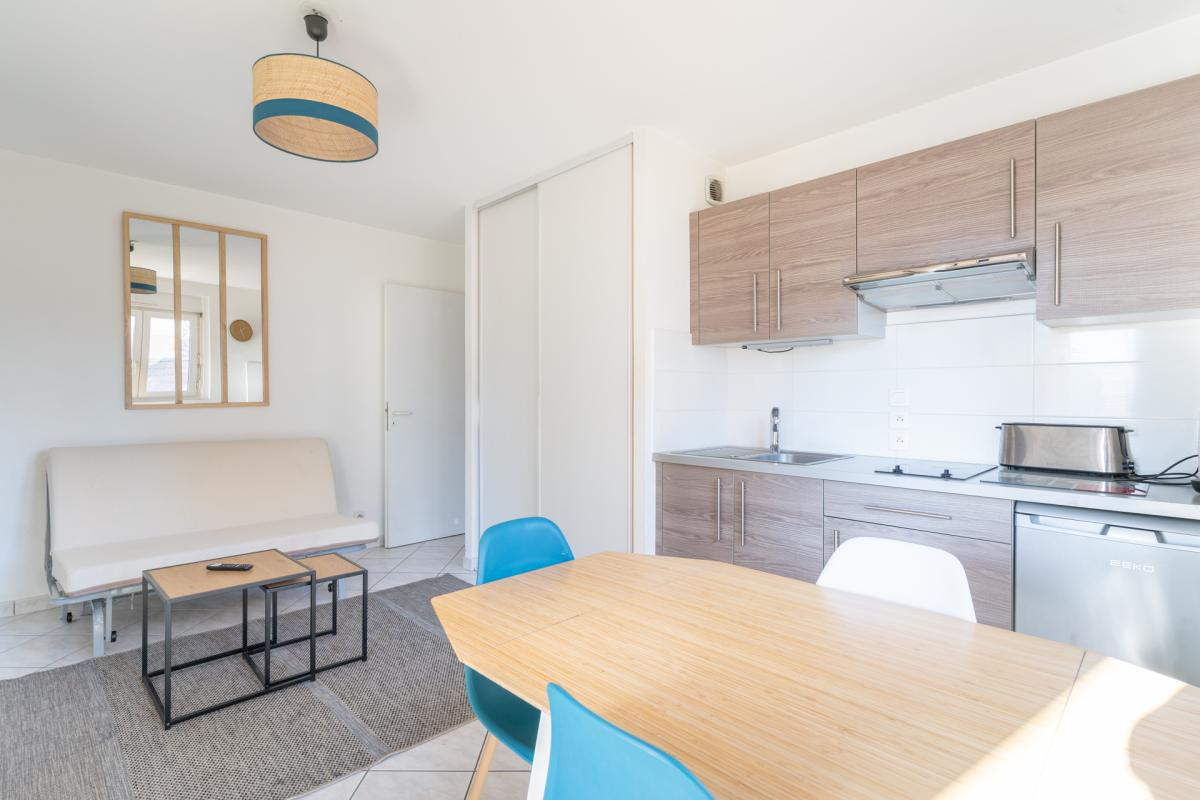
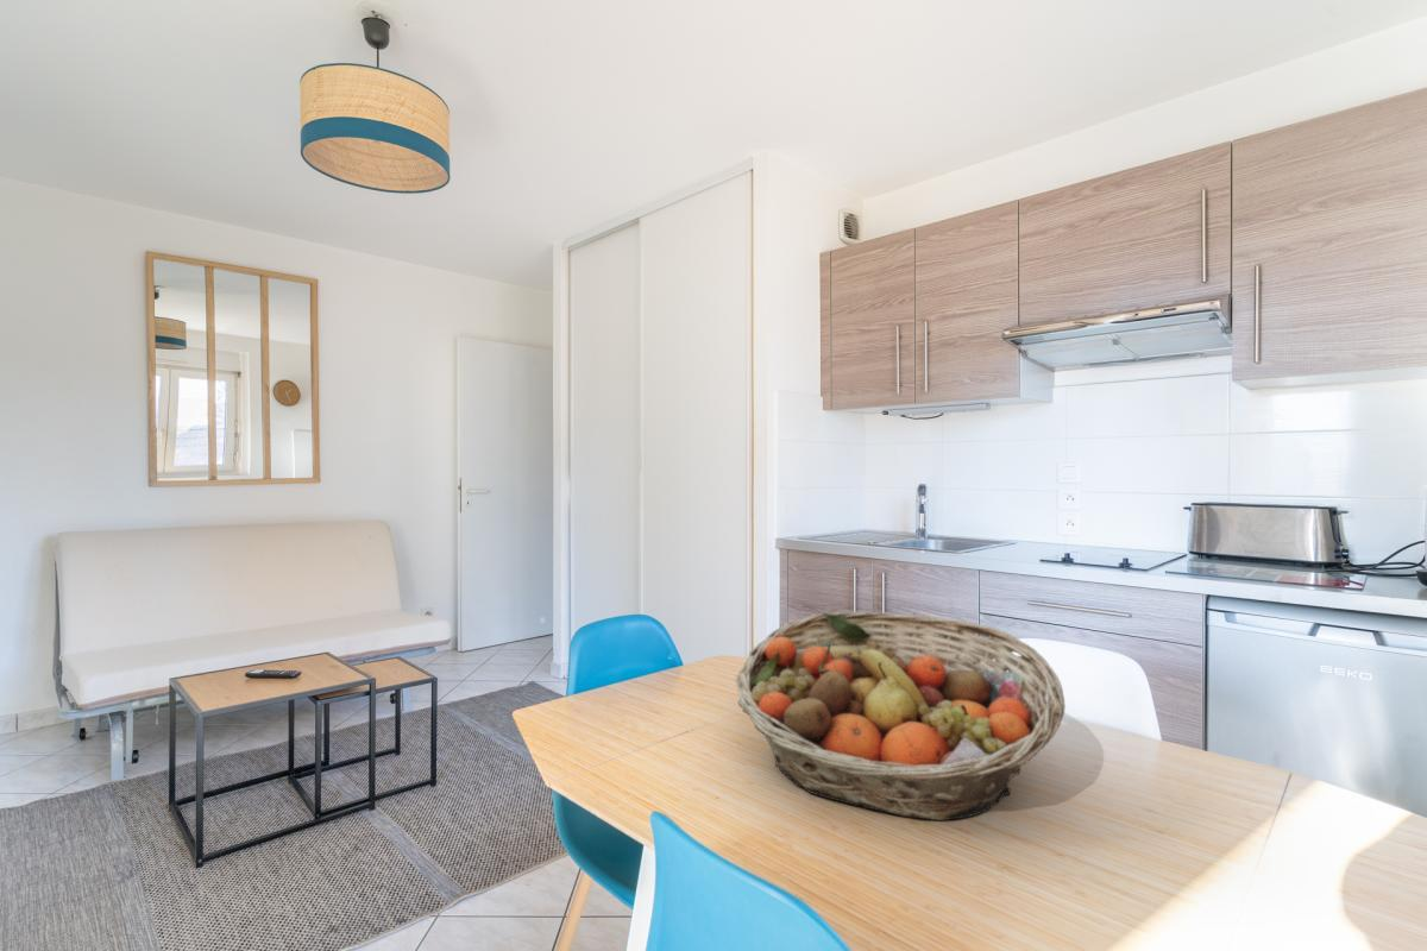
+ fruit basket [735,610,1067,821]
